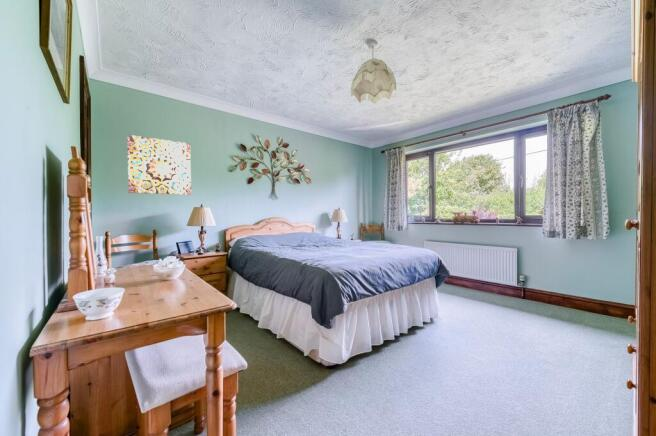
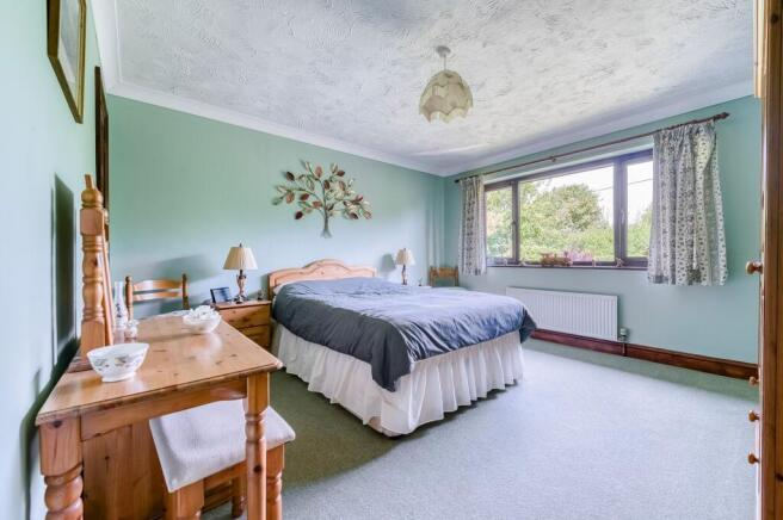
- wall art [126,134,192,196]
